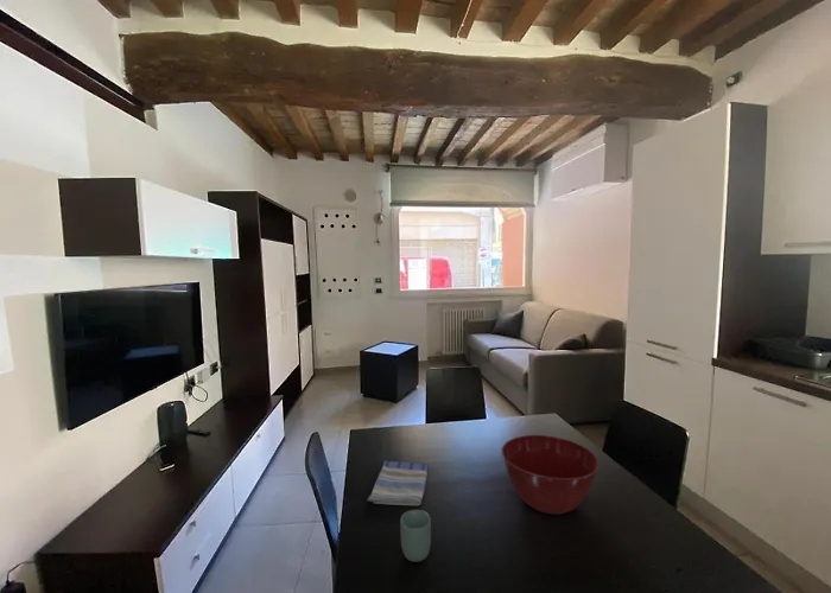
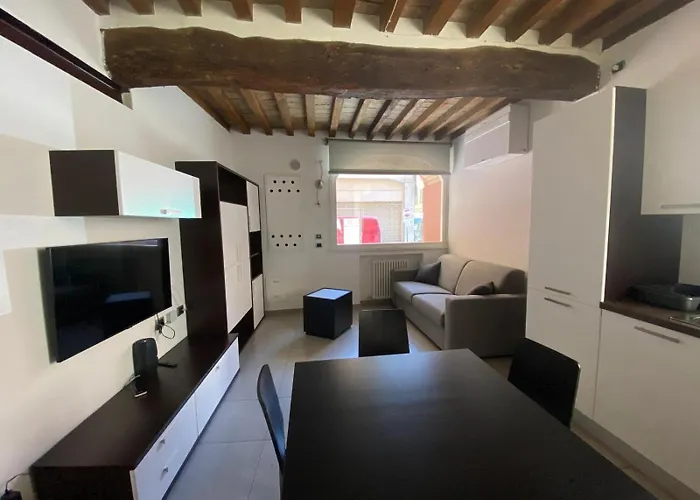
- mixing bowl [501,434,601,516]
- dish towel [366,460,430,506]
- cup [399,509,432,563]
